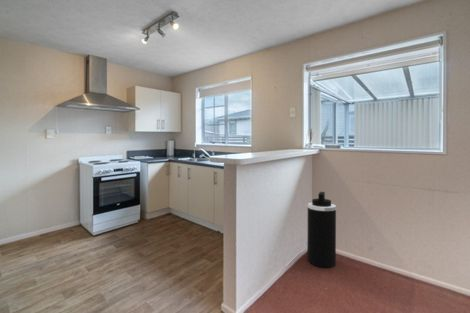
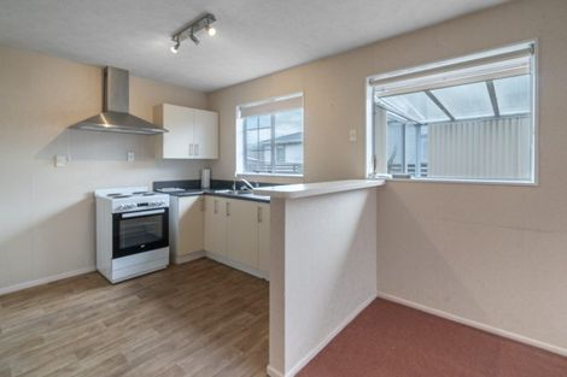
- trash can [306,191,337,268]
